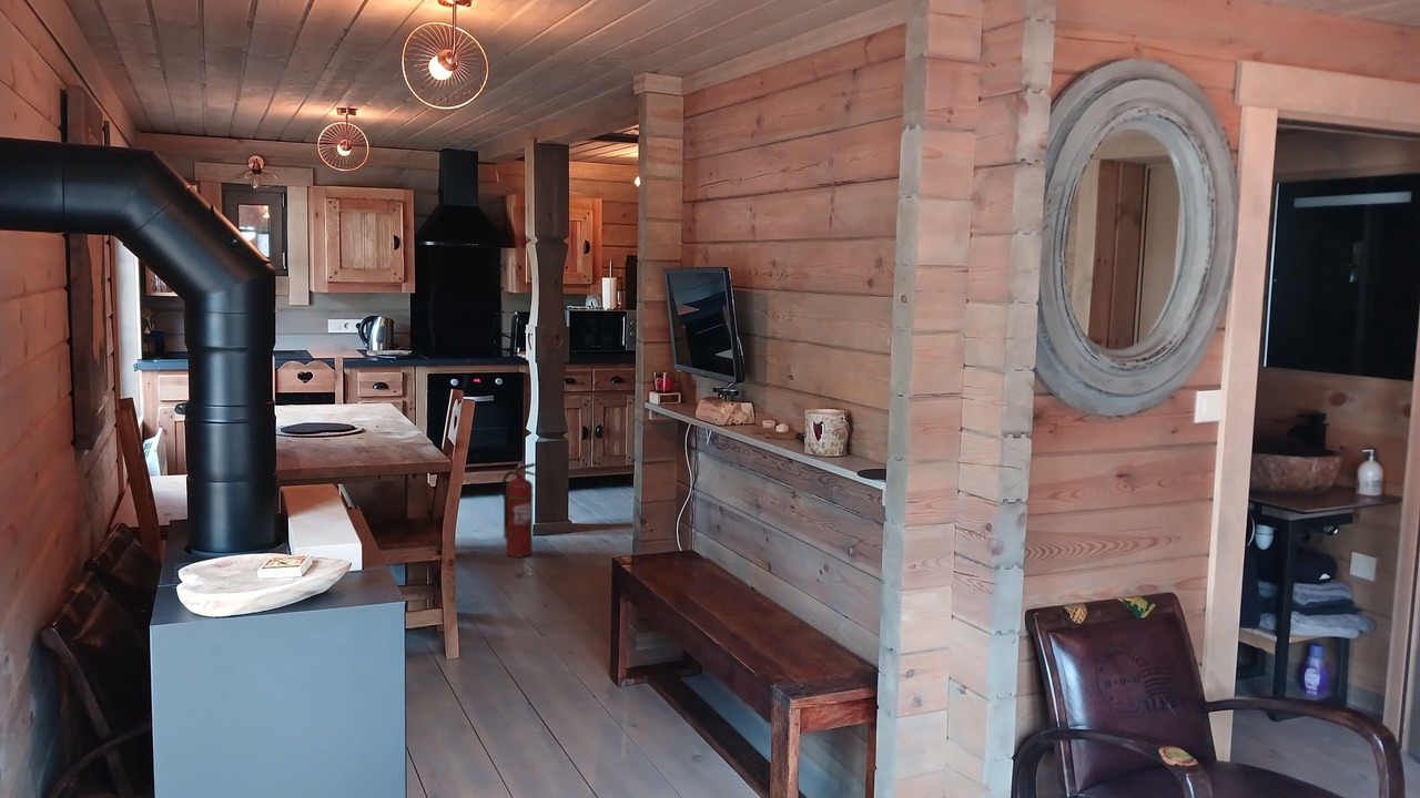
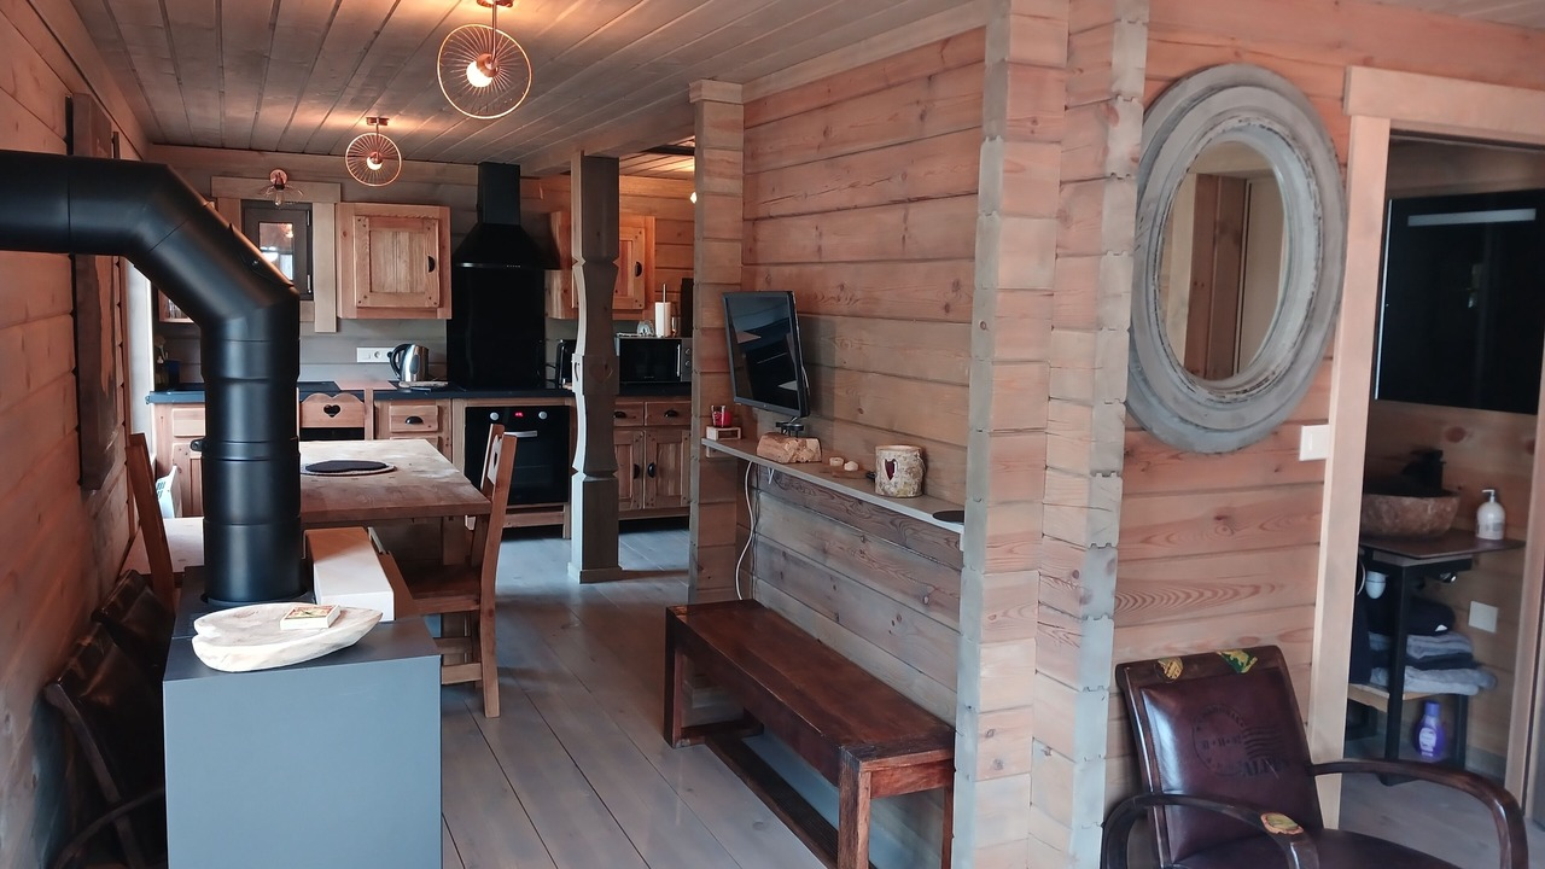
- fire extinguisher [501,462,538,559]
